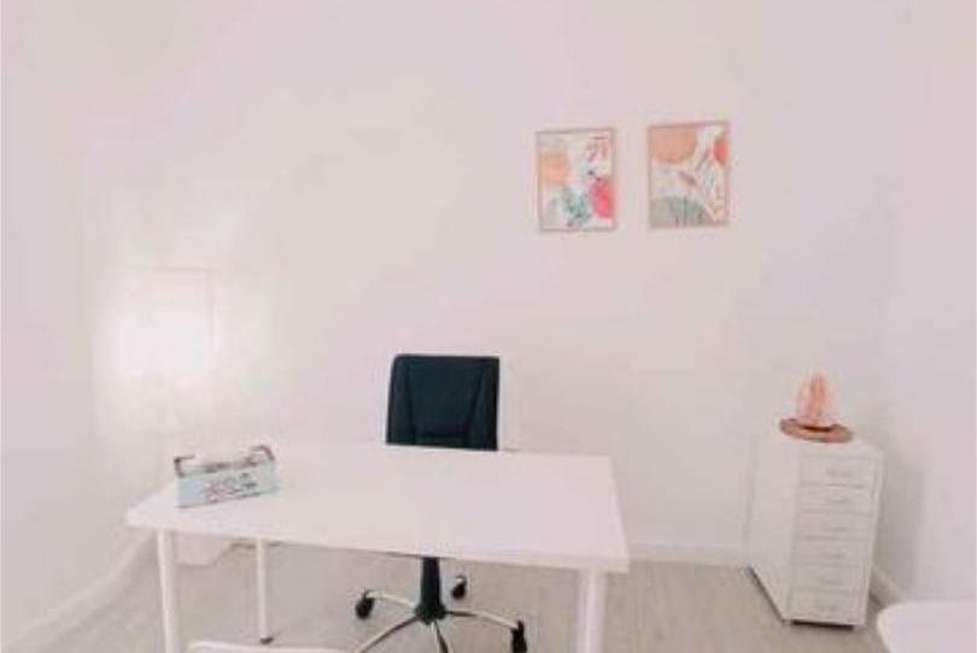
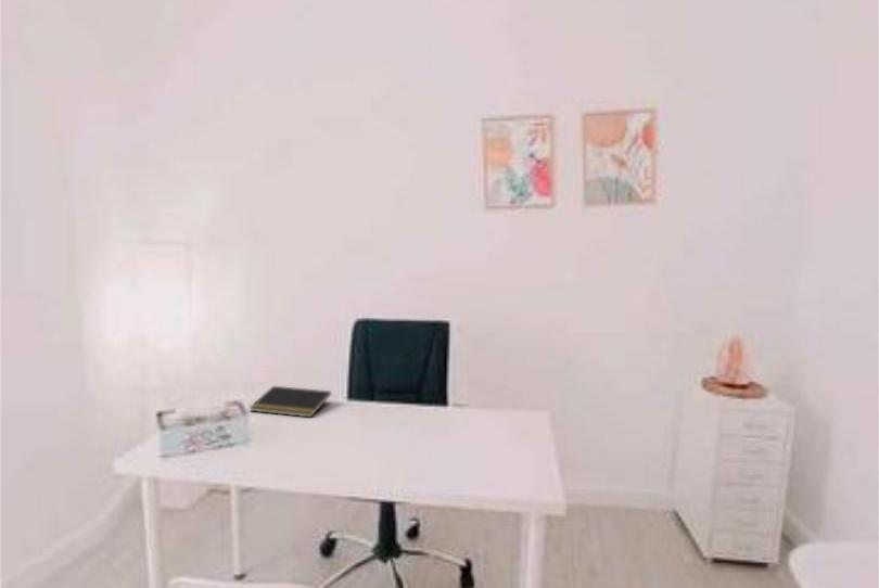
+ notepad [249,385,332,419]
